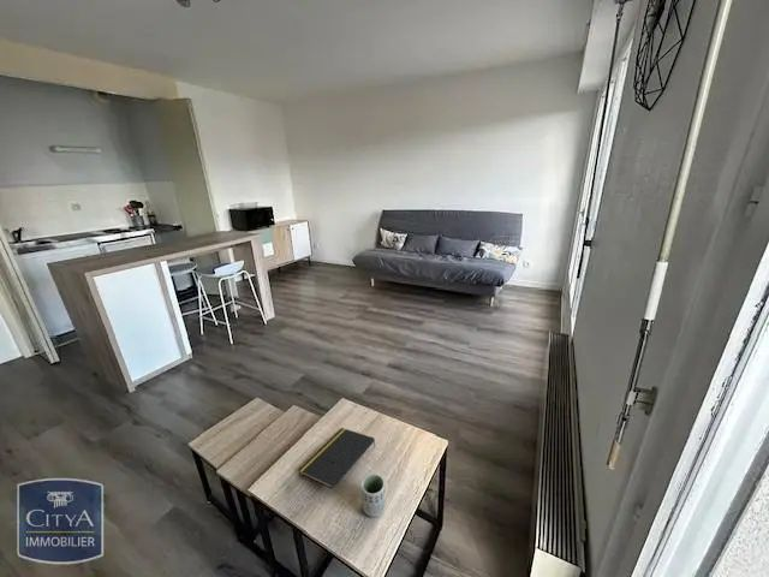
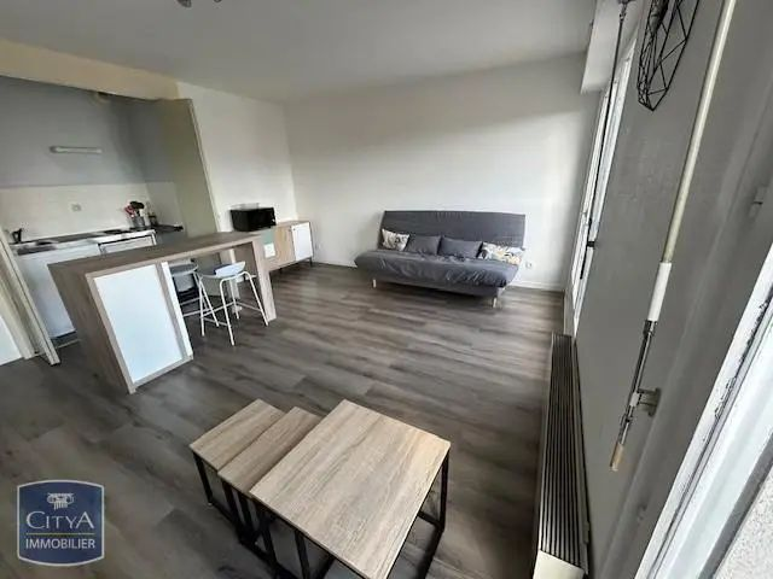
- cup [360,472,386,518]
- notepad [297,427,376,490]
